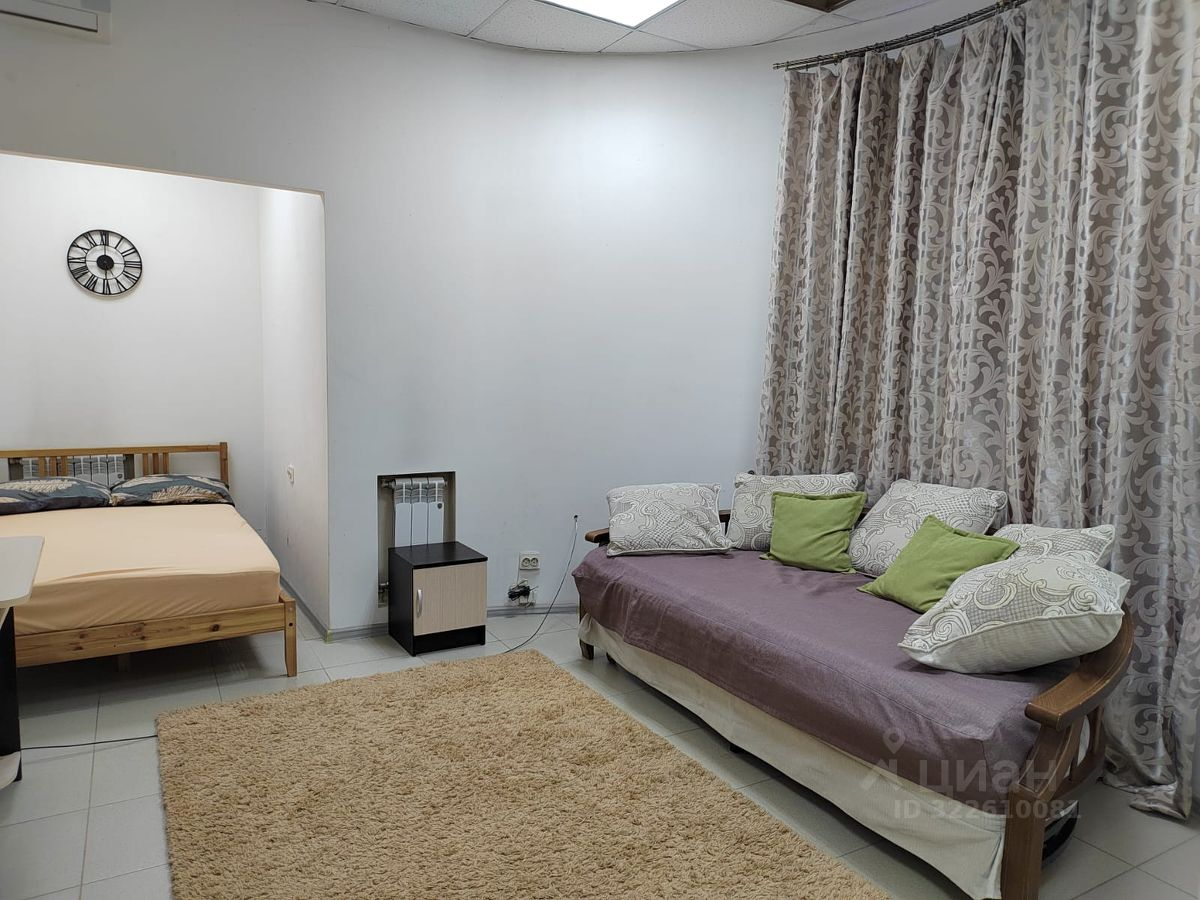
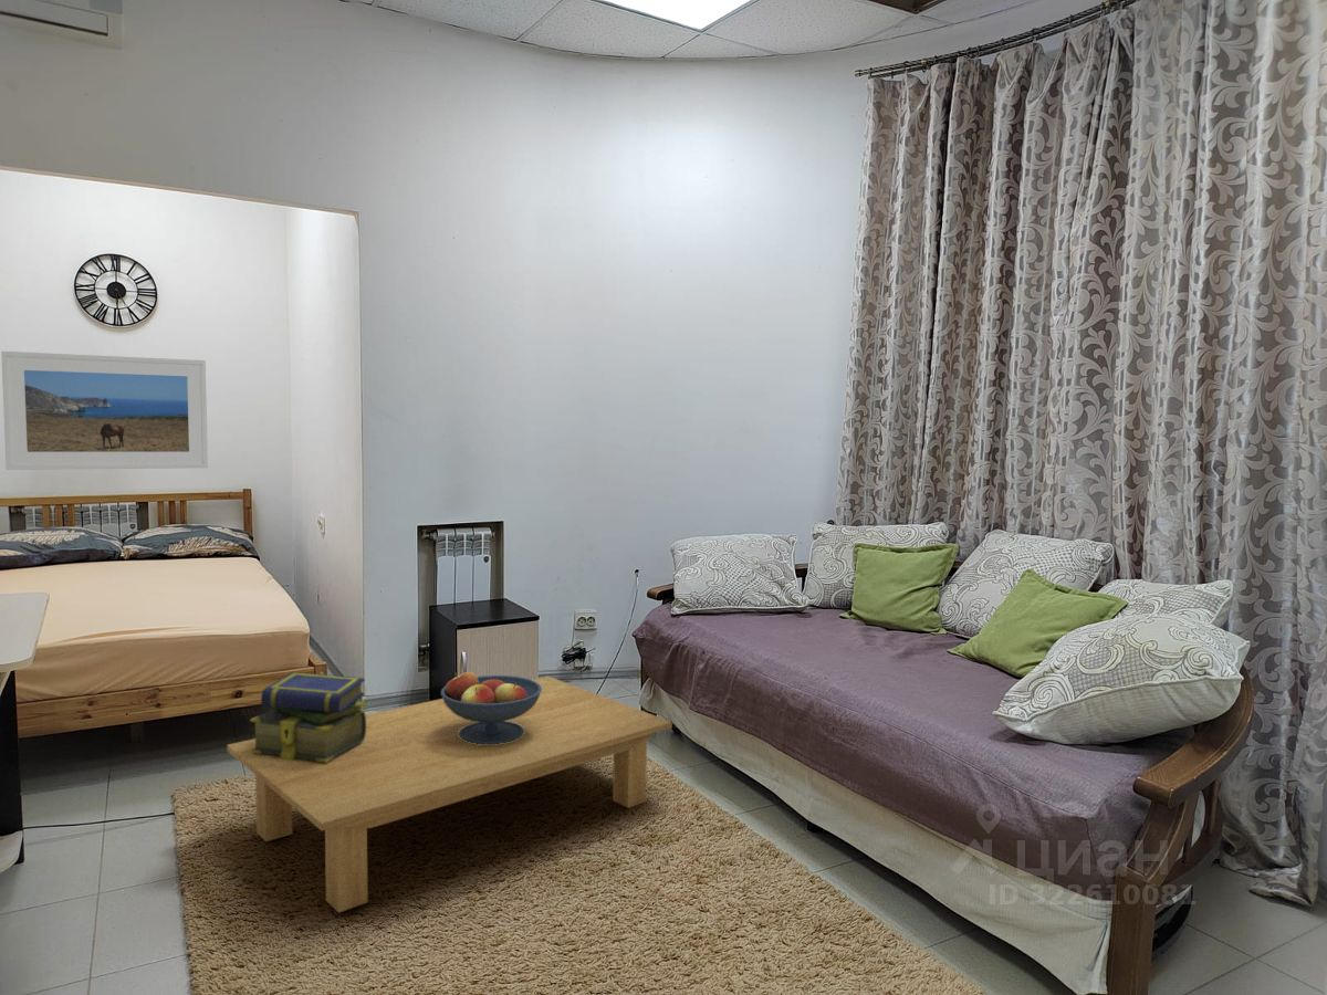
+ fruit bowl [440,671,542,744]
+ coffee table [226,675,673,914]
+ stack of books [249,671,366,763]
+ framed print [0,350,209,471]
